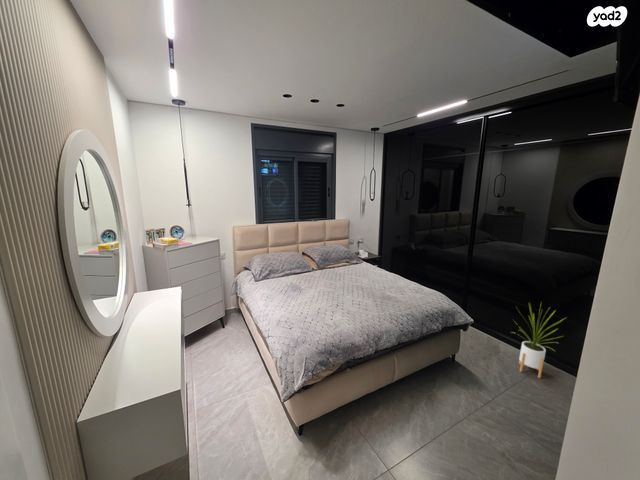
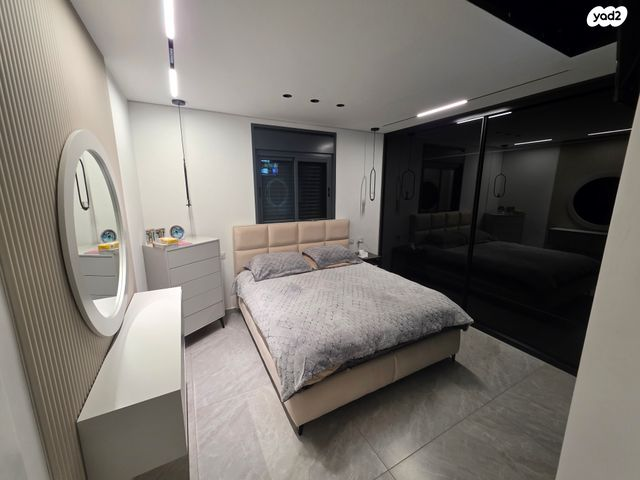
- house plant [509,301,568,379]
